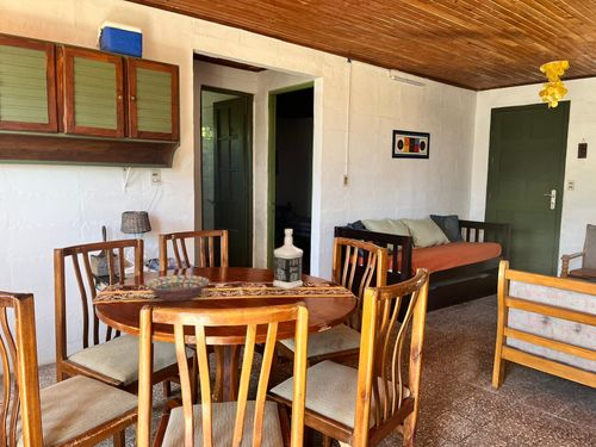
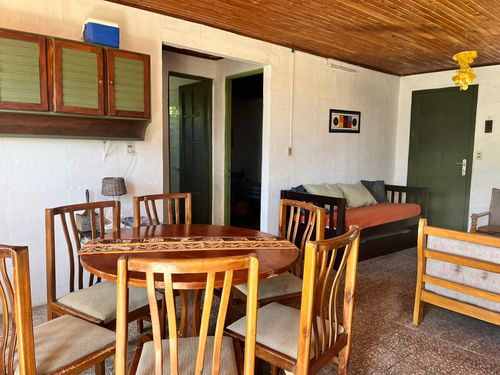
- bottle [272,228,304,290]
- decorative bowl [144,274,211,303]
